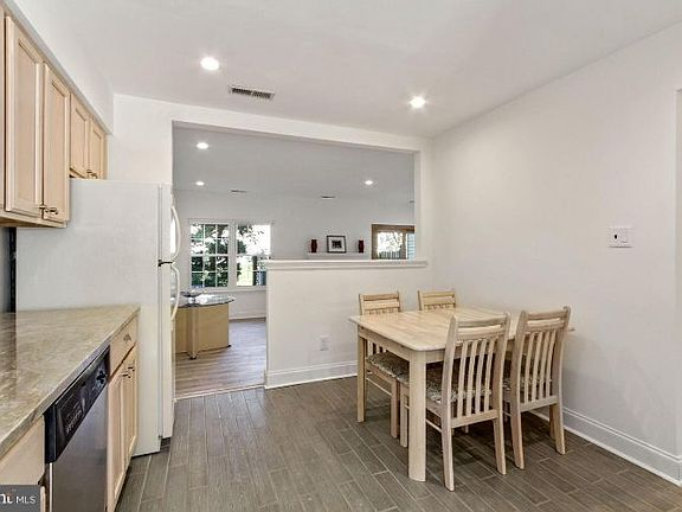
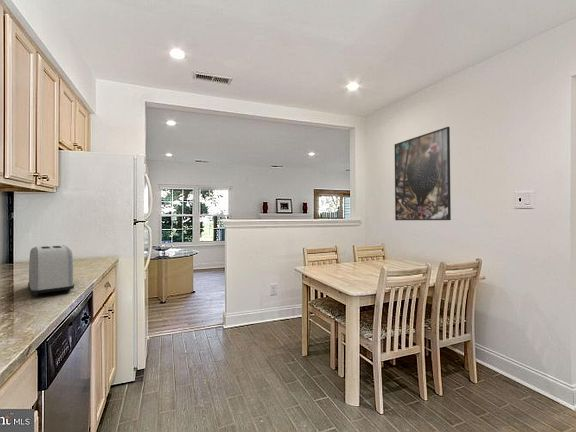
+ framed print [394,126,452,221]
+ toaster [27,244,75,297]
